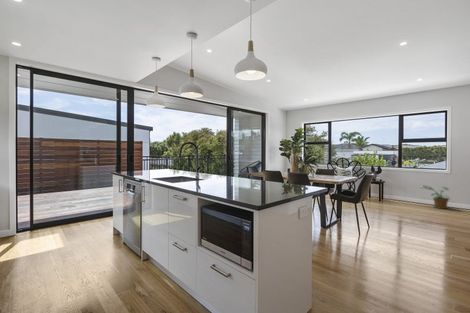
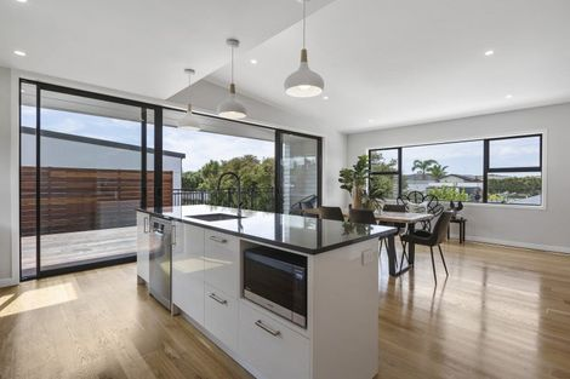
- potted plant [419,184,452,210]
